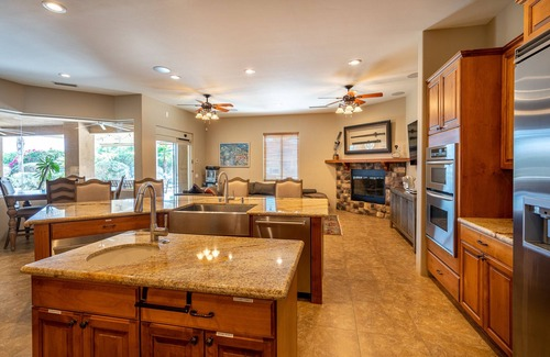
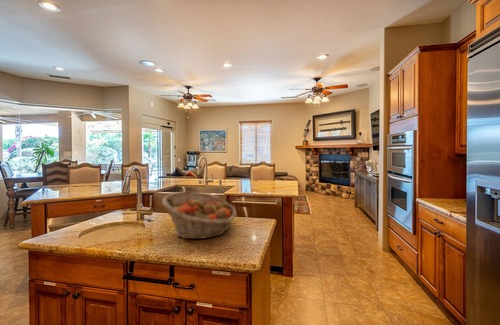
+ fruit basket [161,190,237,240]
